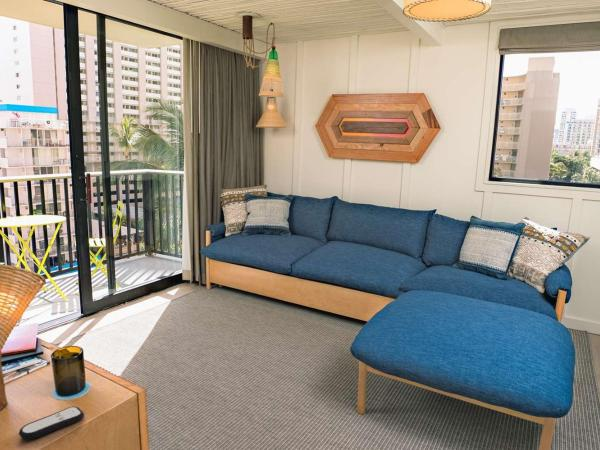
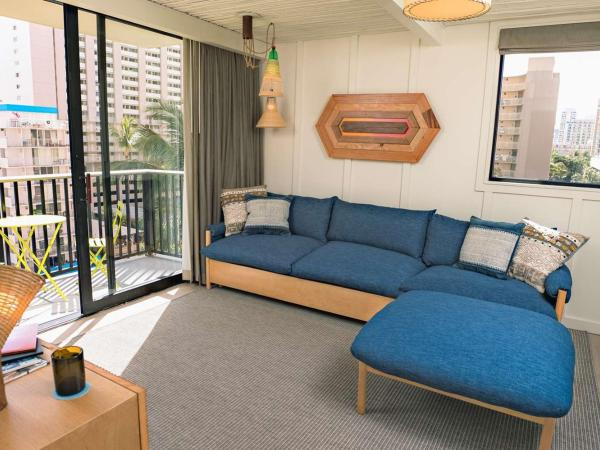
- remote control [18,406,85,441]
